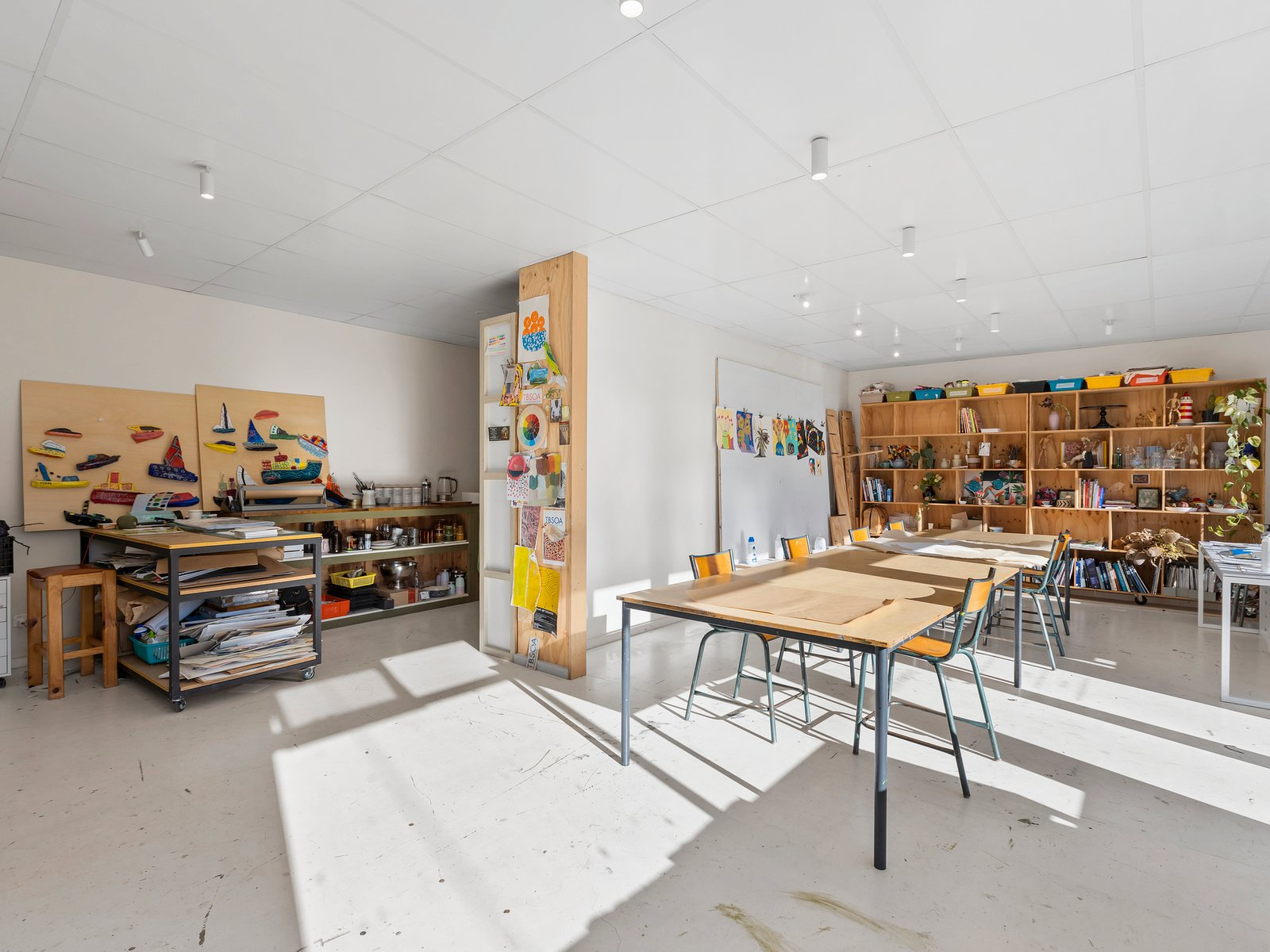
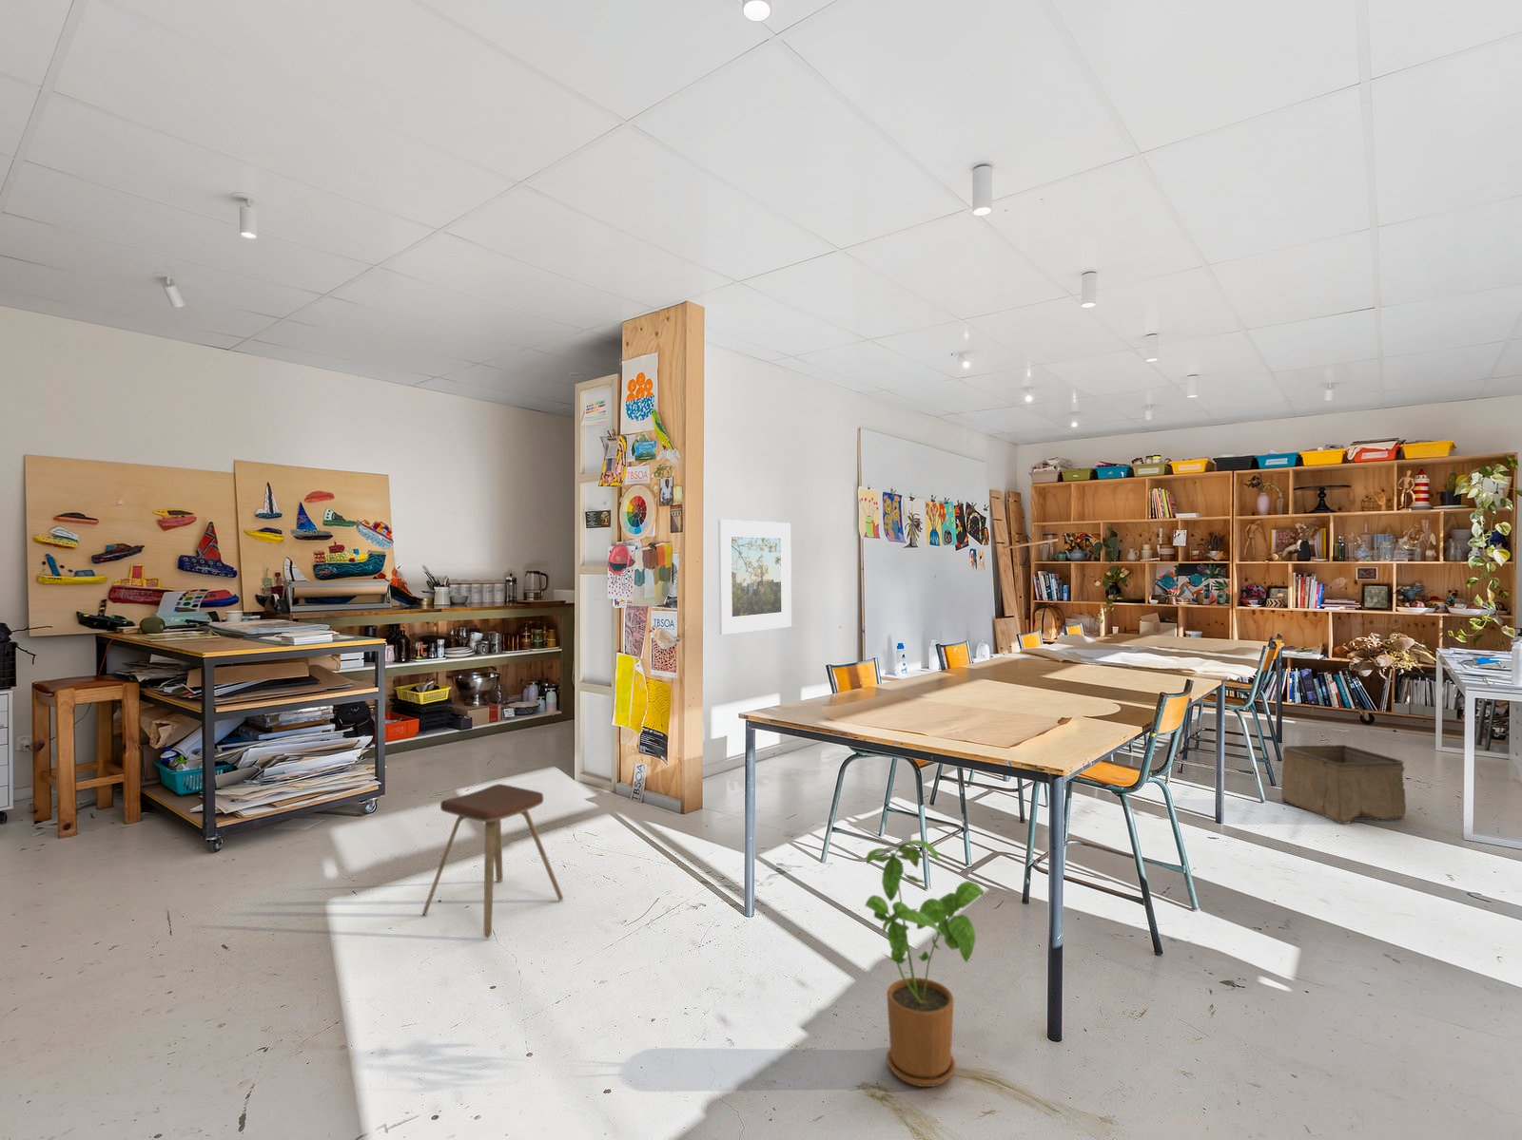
+ storage bin [1280,744,1407,825]
+ house plant [864,839,985,1087]
+ music stool [422,783,564,939]
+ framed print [717,519,792,636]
